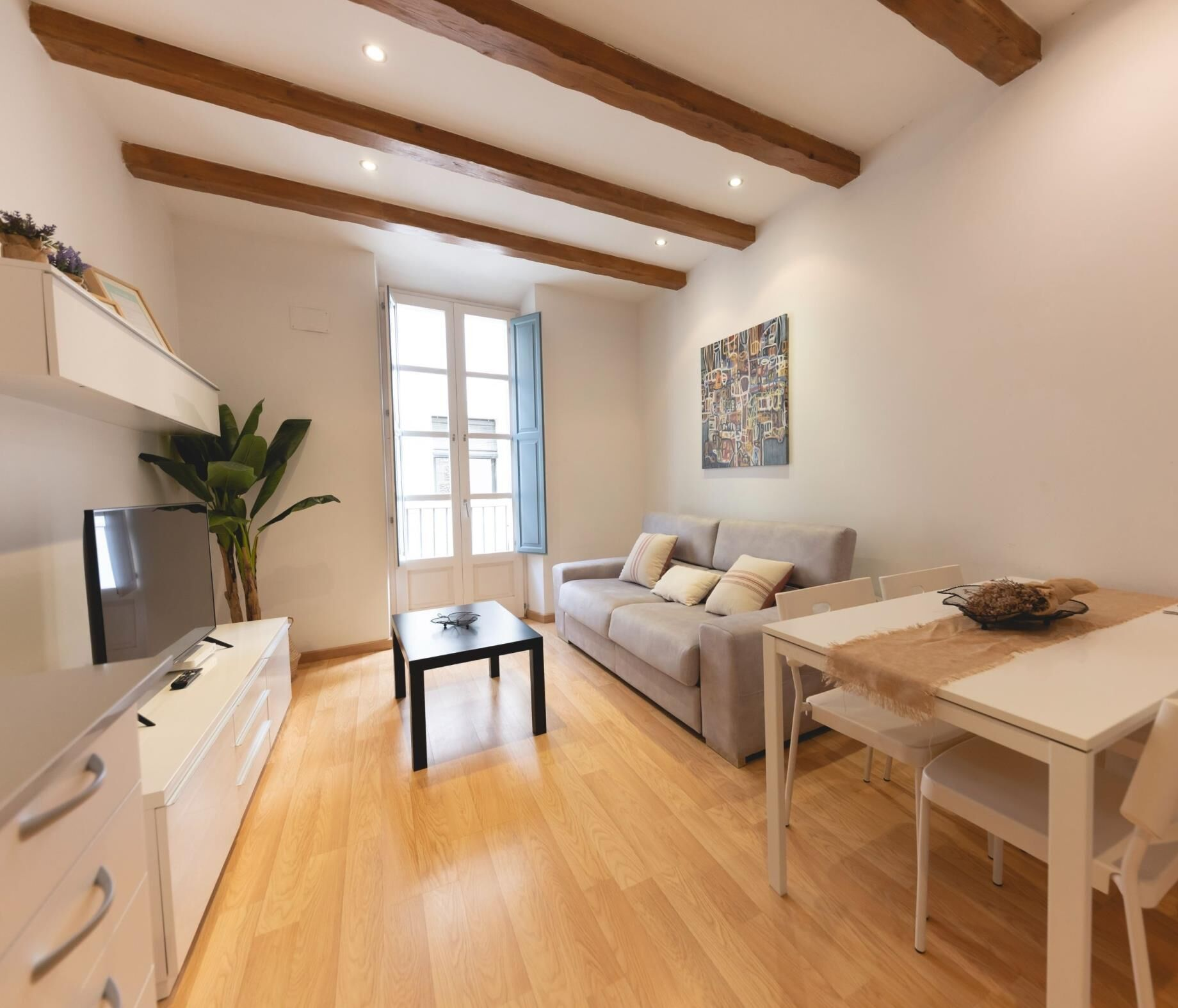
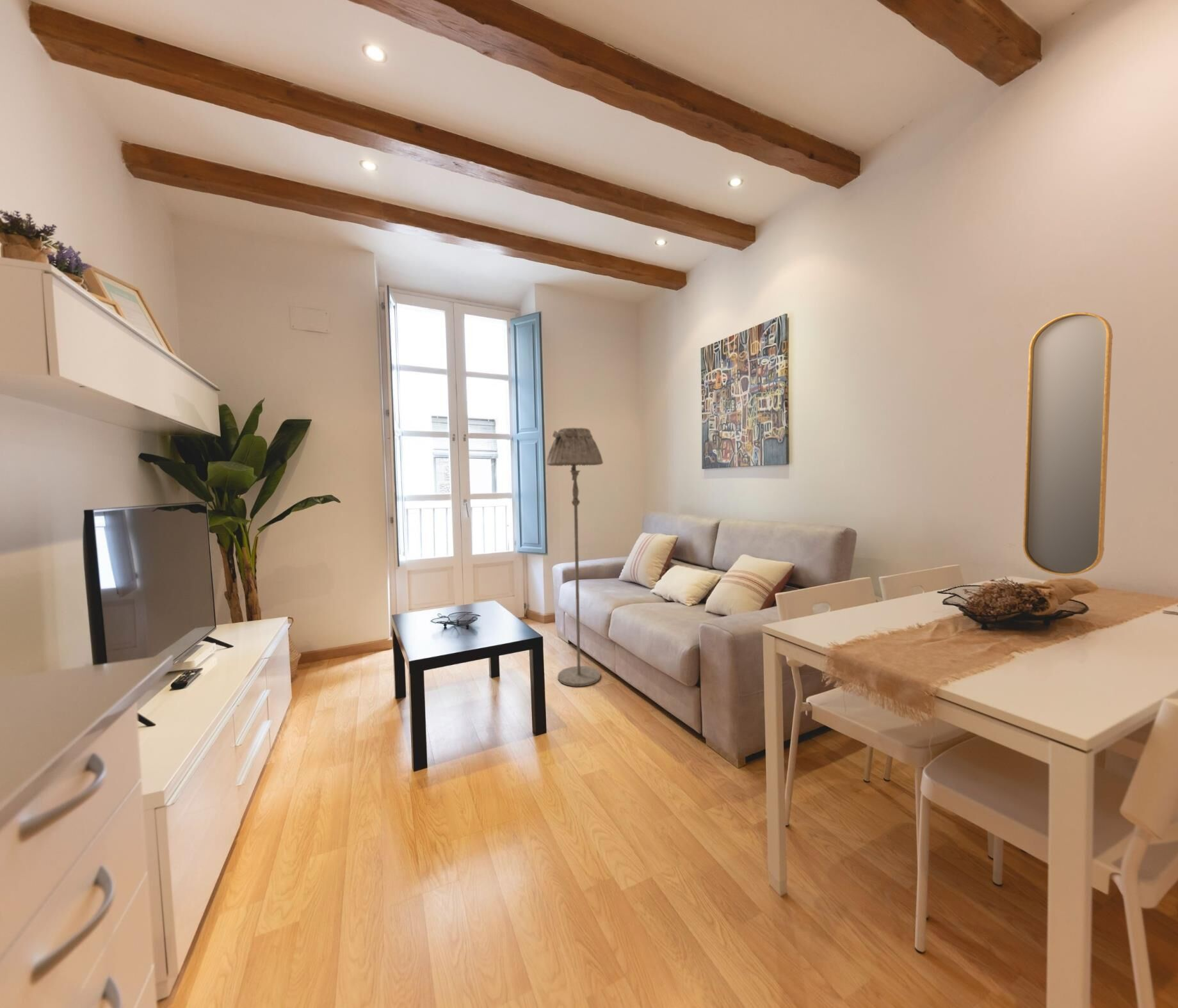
+ floor lamp [545,427,604,687]
+ home mirror [1022,312,1113,576]
